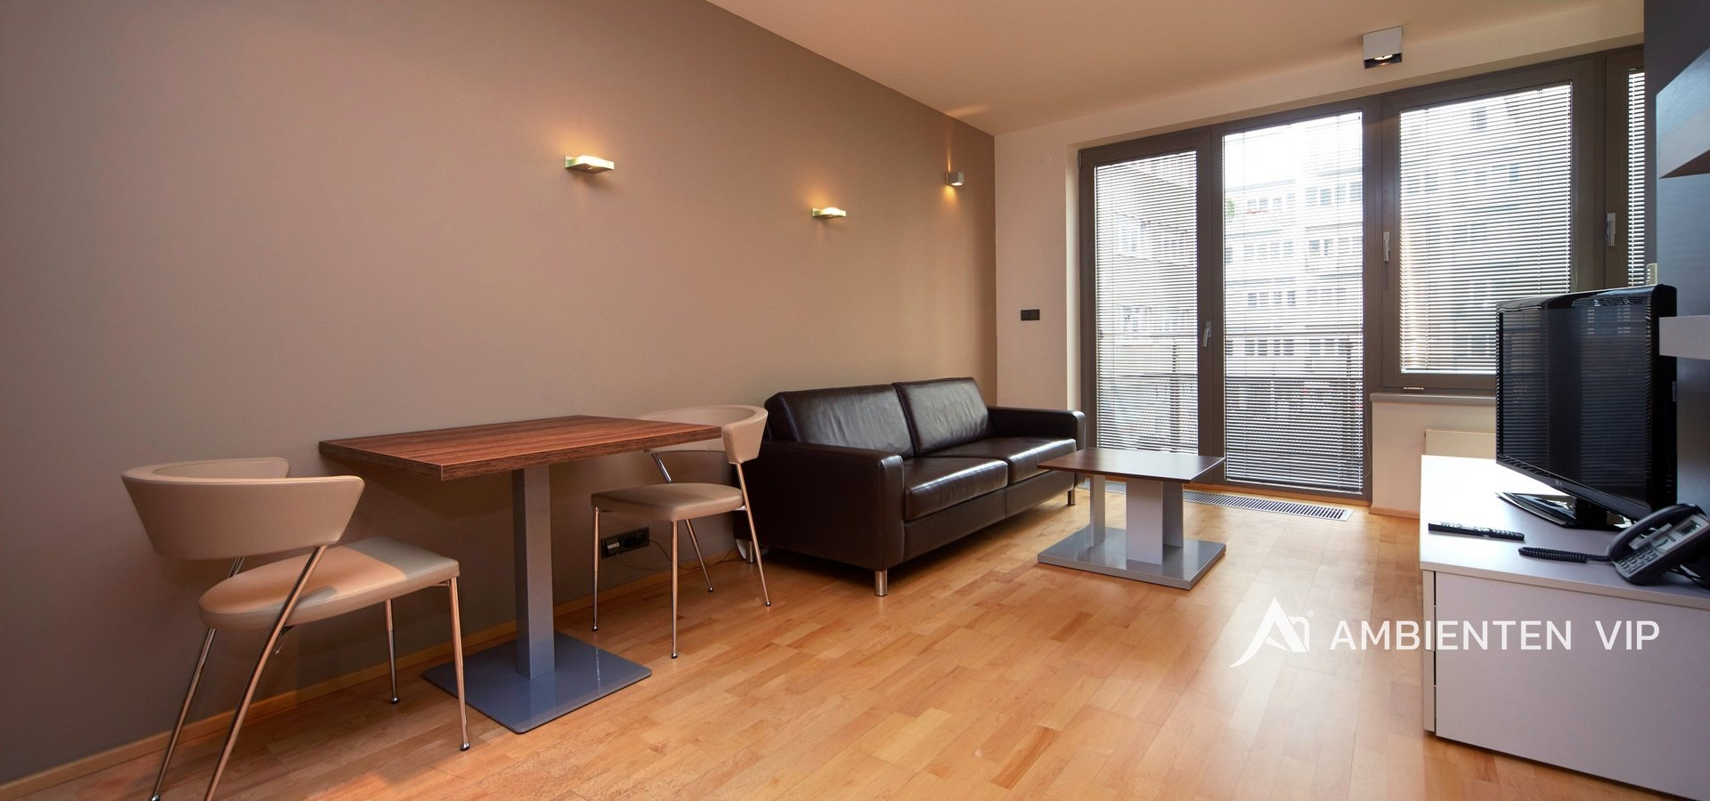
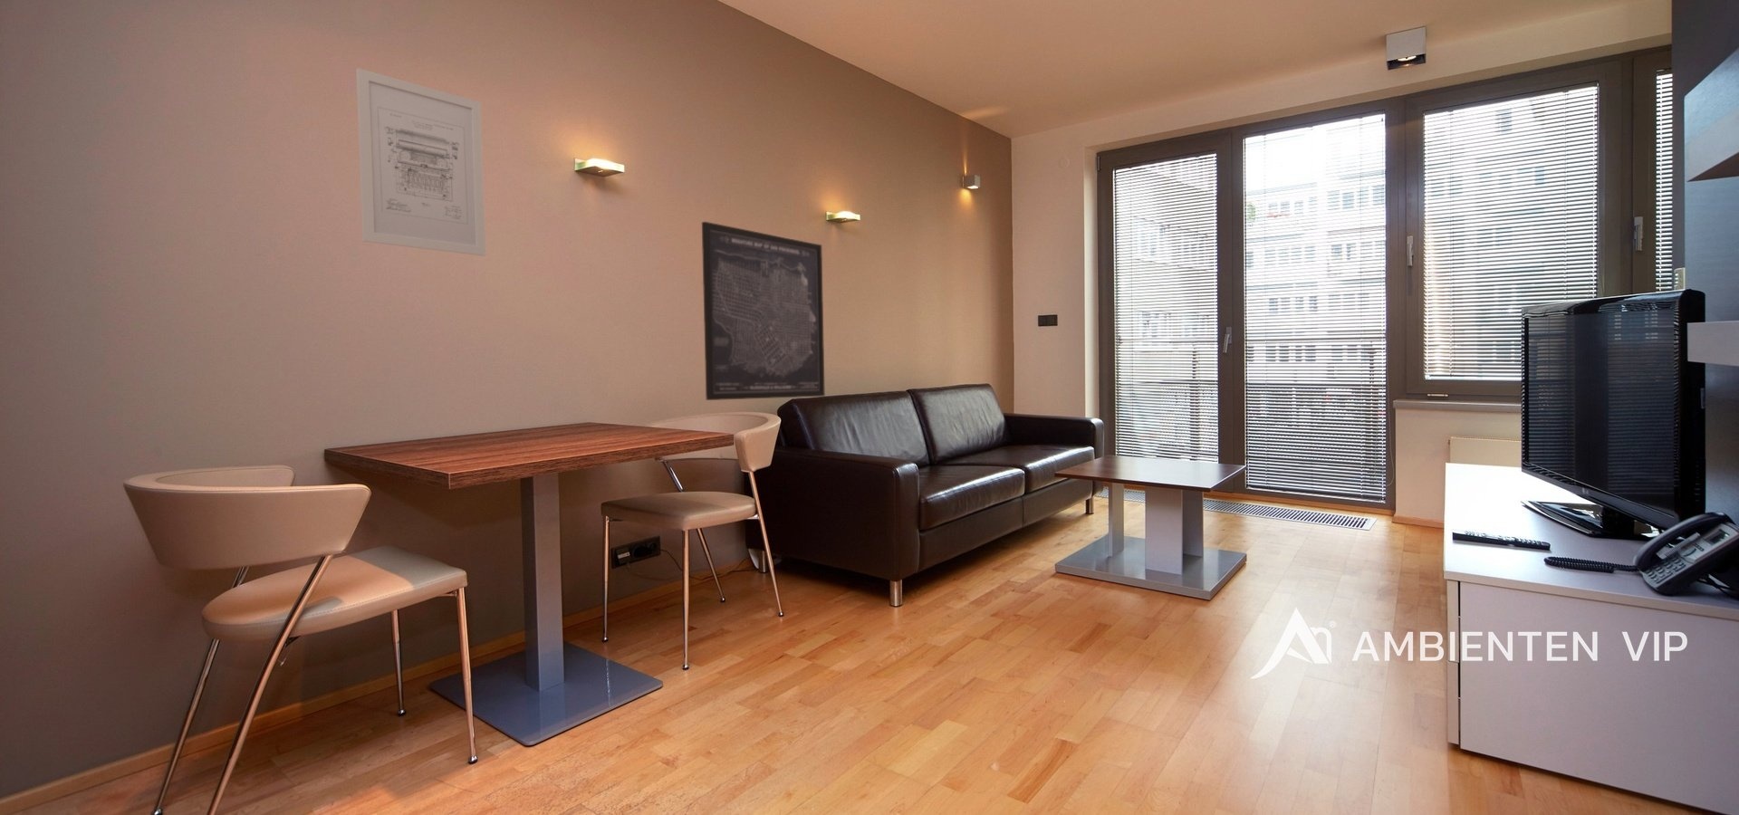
+ wall art [701,221,826,401]
+ wall art [355,67,487,256]
